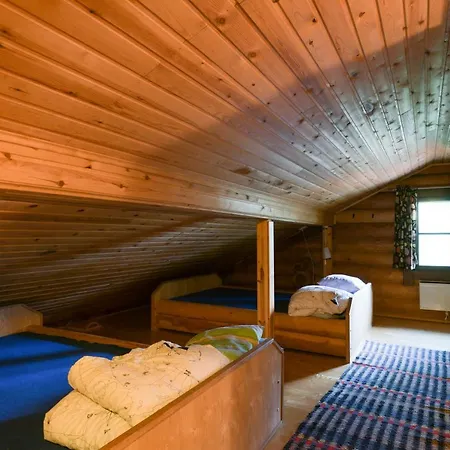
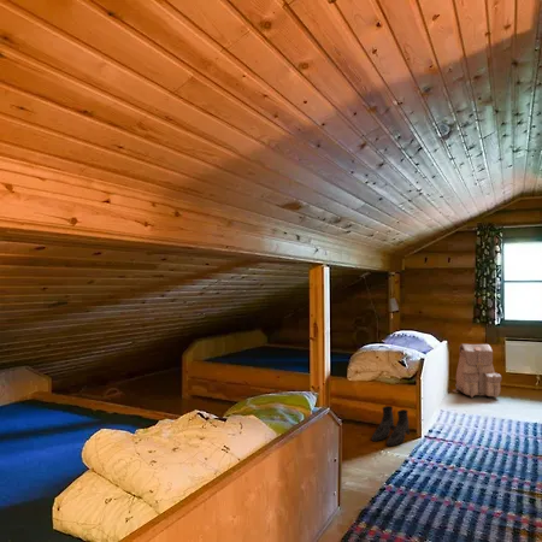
+ boots [370,405,411,447]
+ backpack [452,343,502,399]
